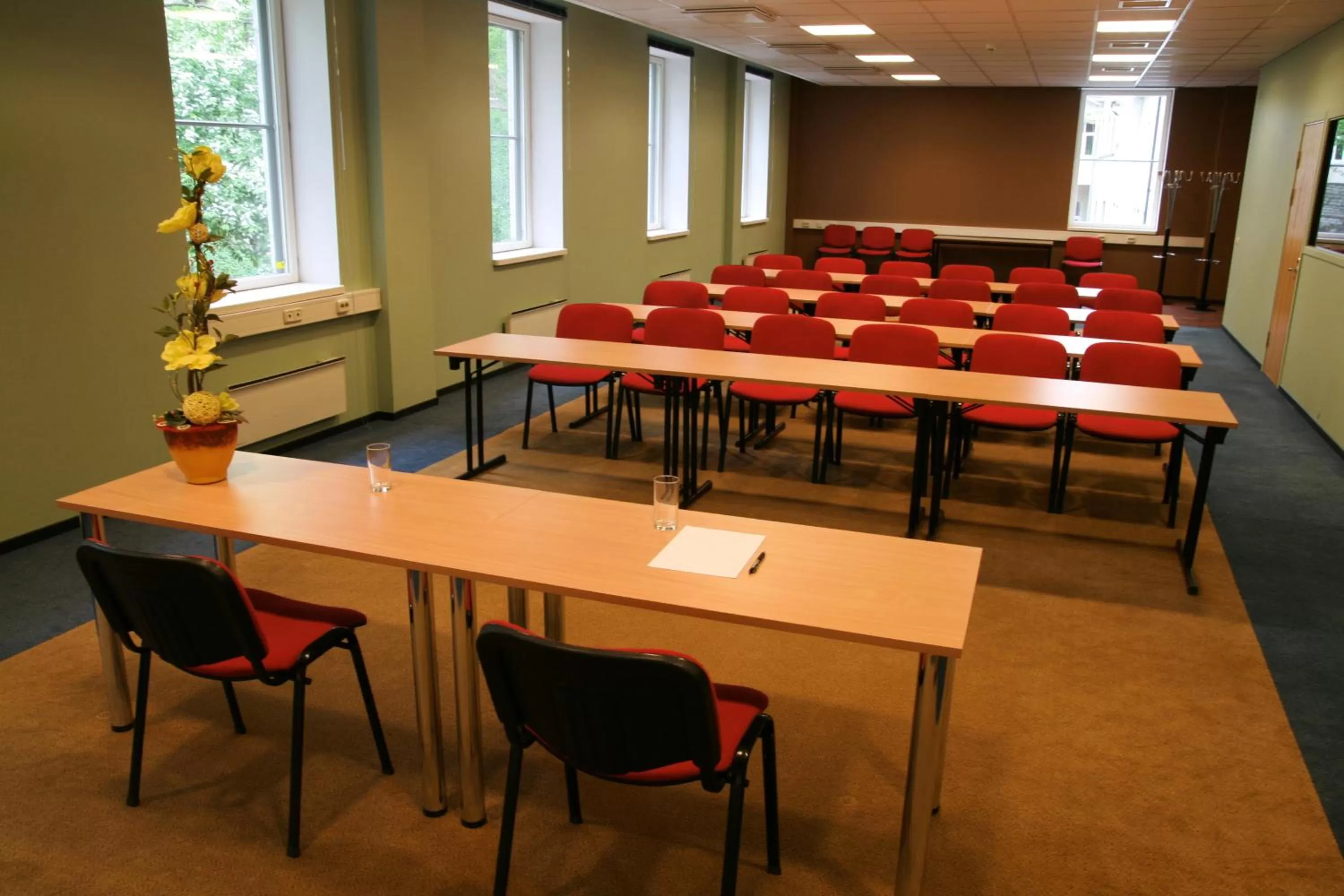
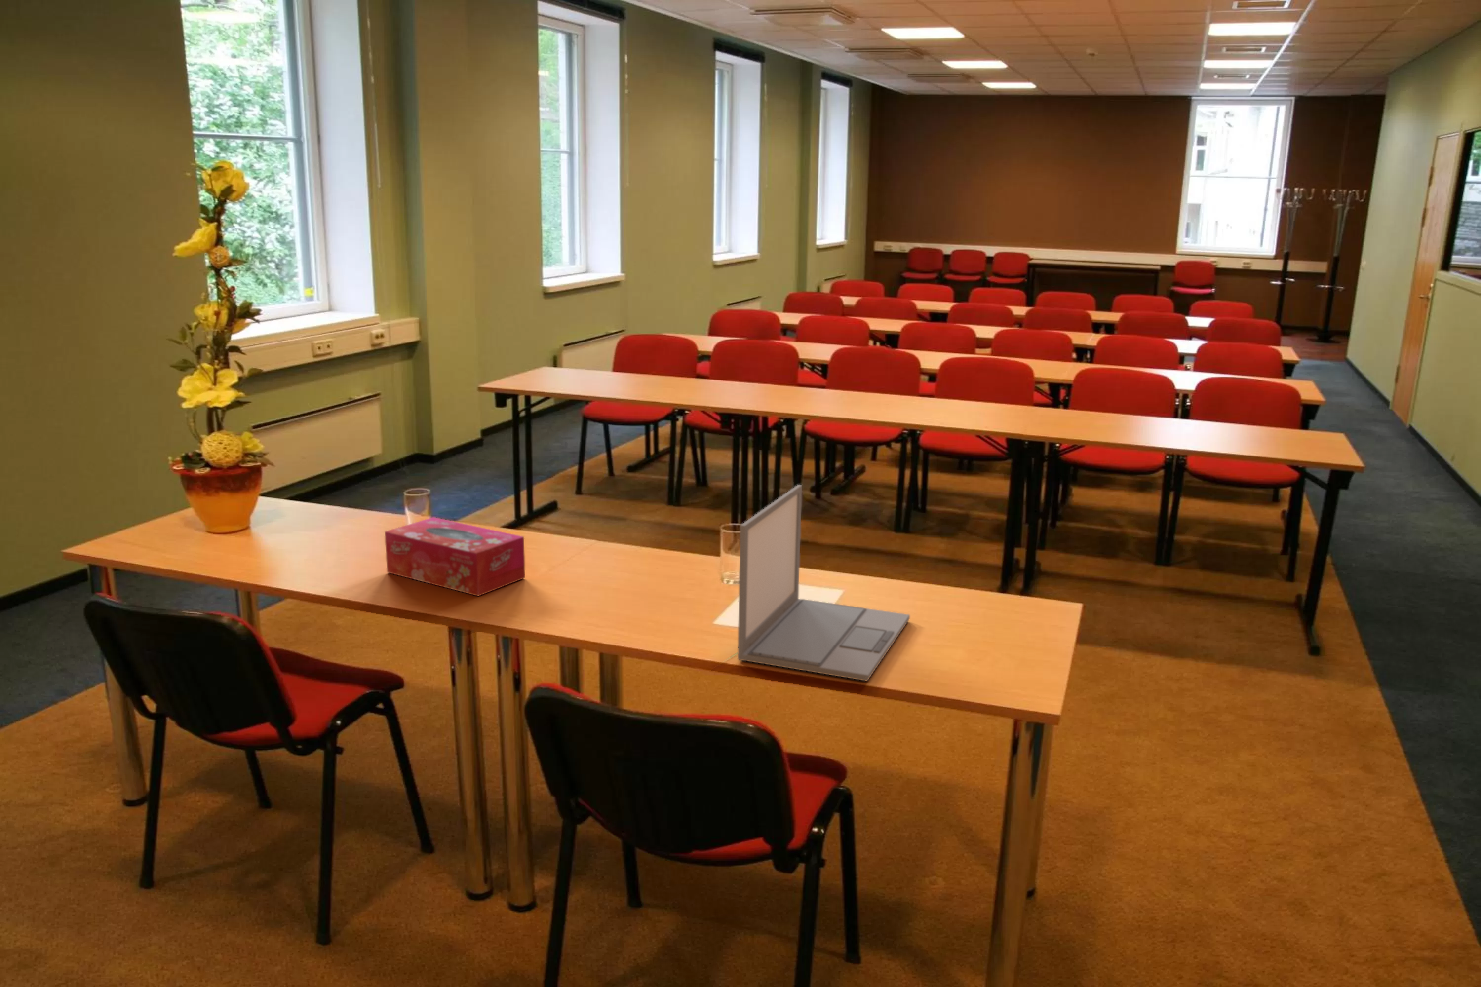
+ laptop [737,484,910,682]
+ tissue box [385,517,526,597]
